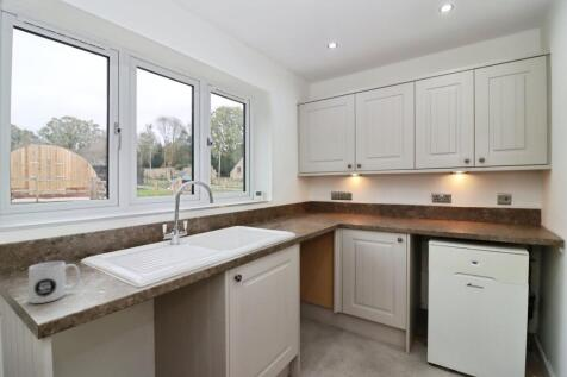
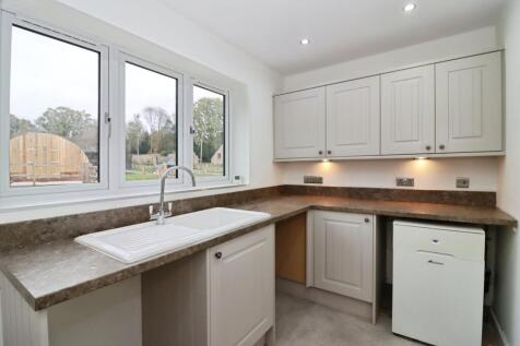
- mug [27,260,81,304]
